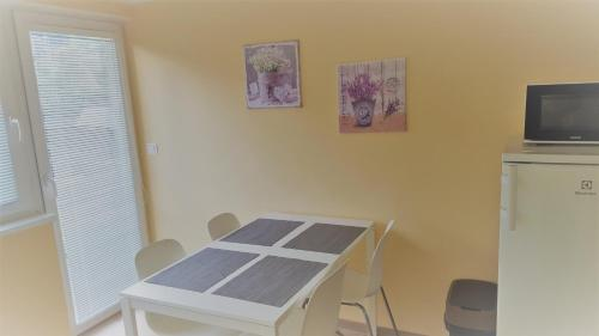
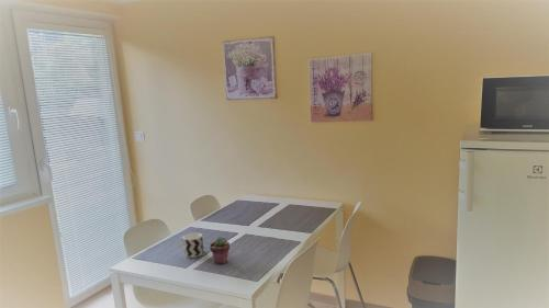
+ potted succulent [209,236,231,265]
+ cup [178,232,204,259]
